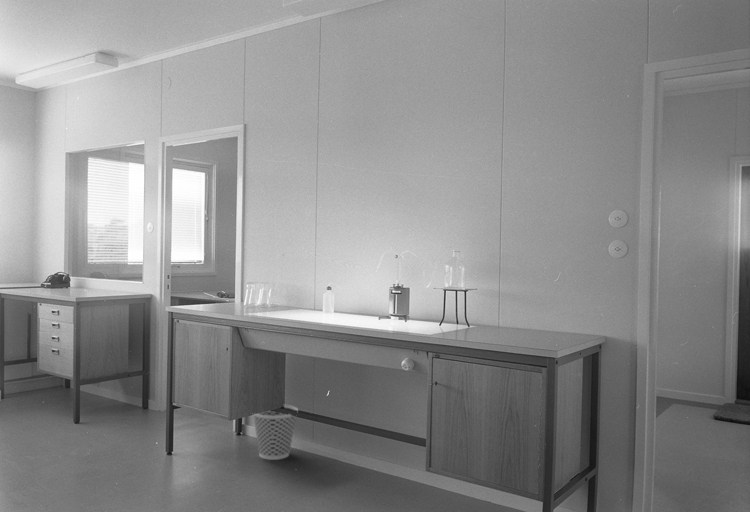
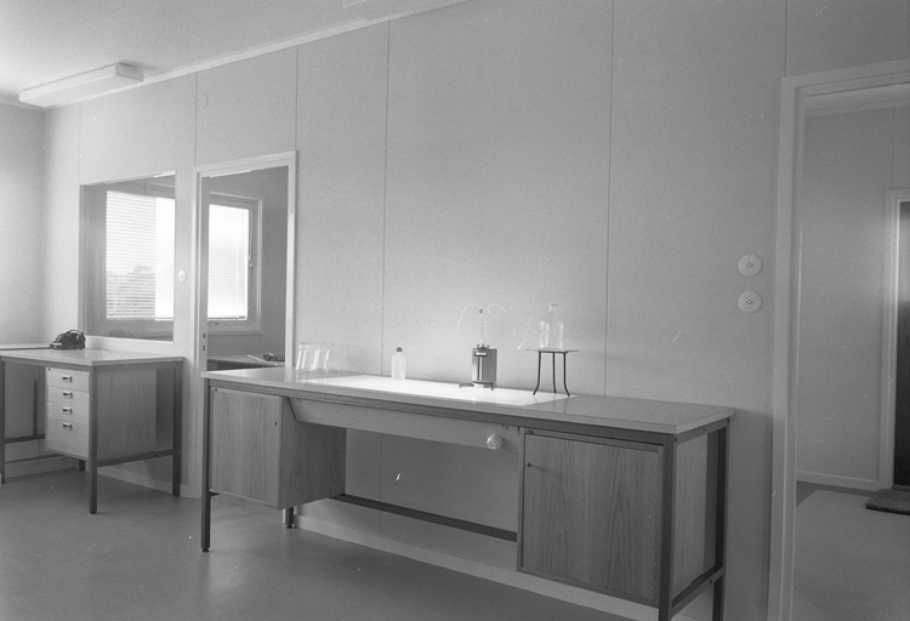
- wastebasket [252,404,299,461]
